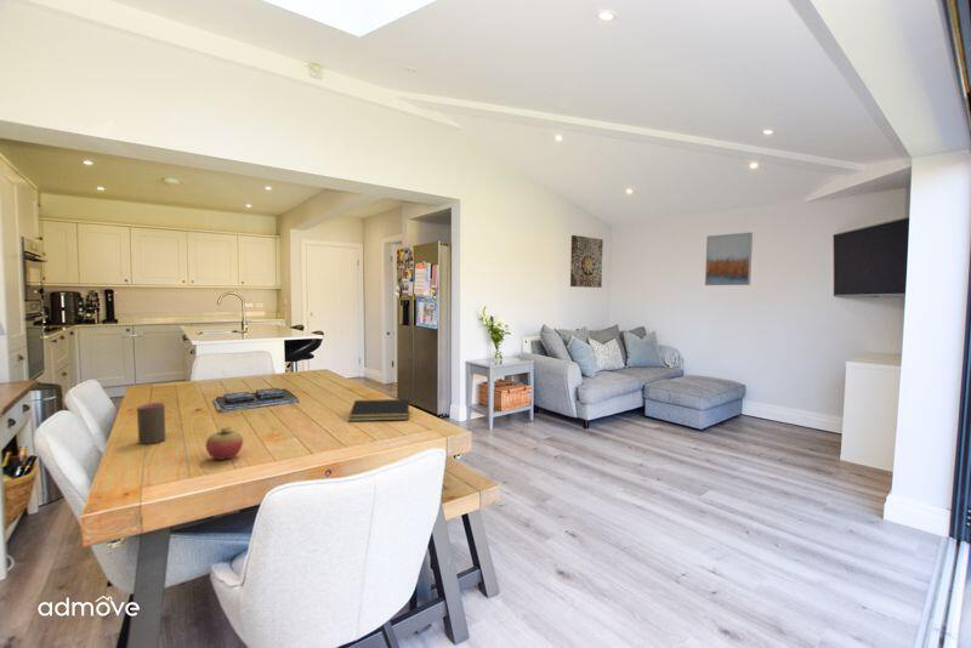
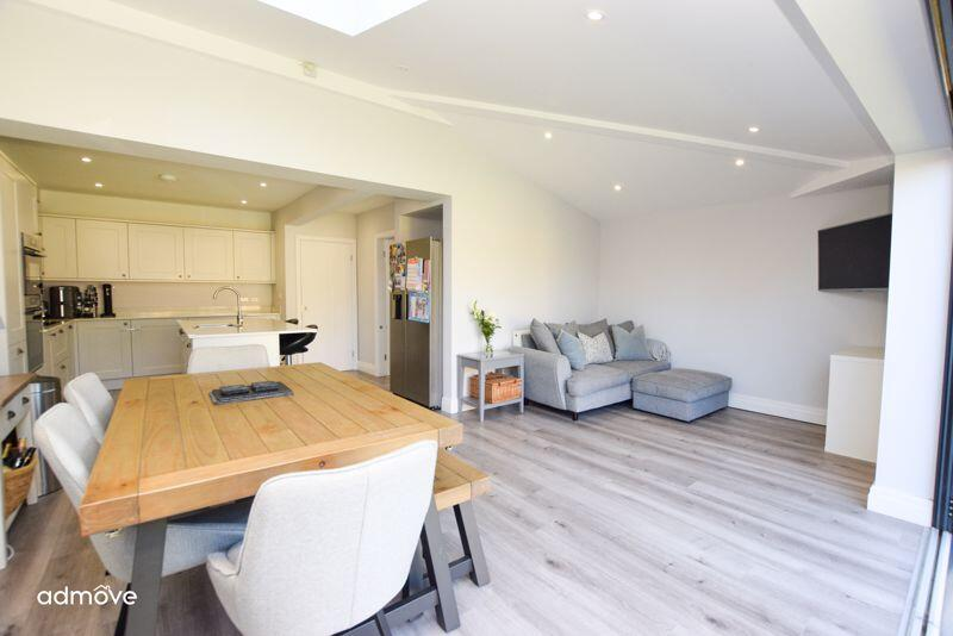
- fruit [205,426,244,461]
- wall art [704,232,754,286]
- notepad [347,398,410,422]
- cup [136,402,167,445]
- wall art [569,234,604,289]
